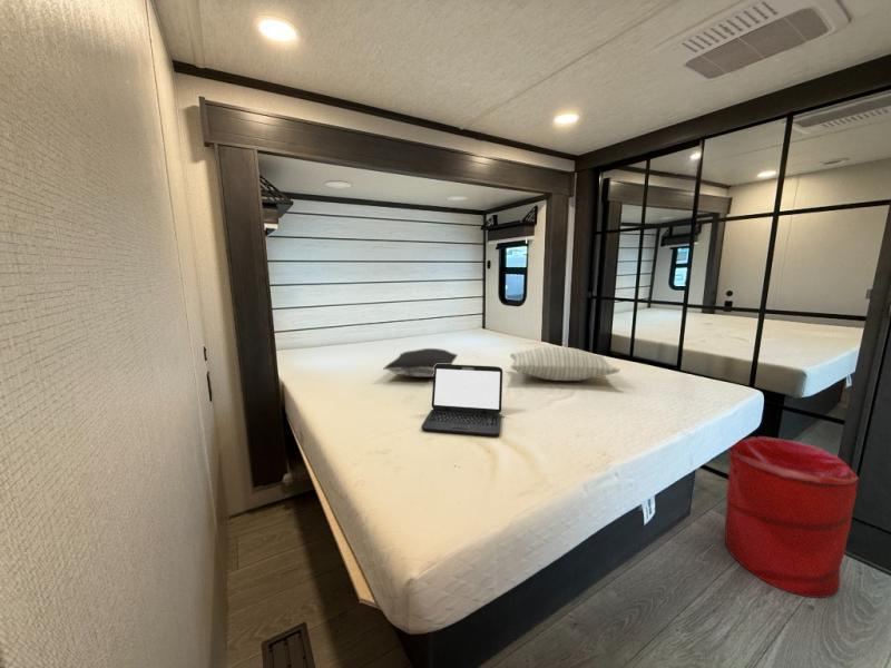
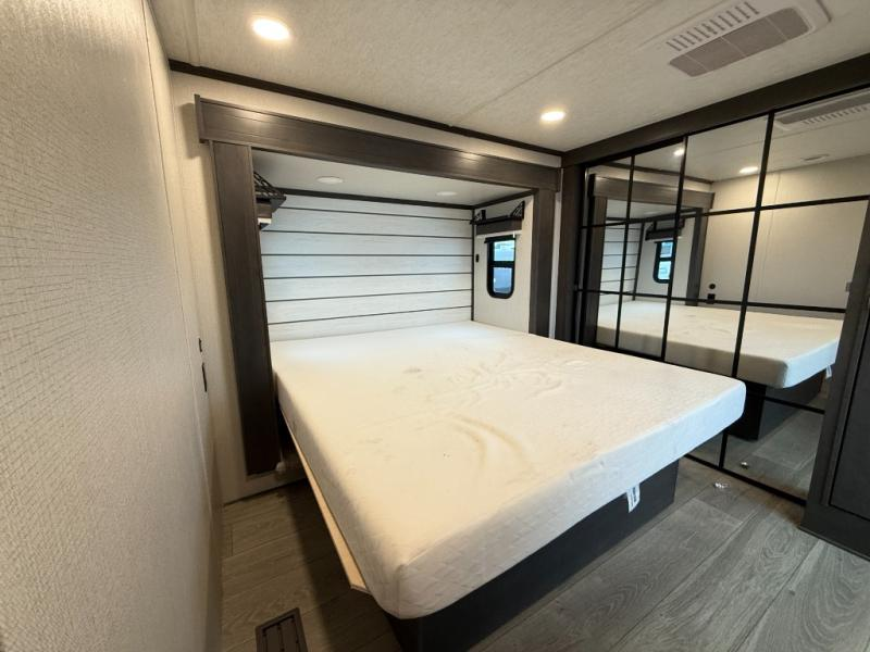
- pillow [509,346,621,382]
- laptop [421,363,503,438]
- laundry hamper [724,435,860,599]
- pillow [382,347,459,379]
